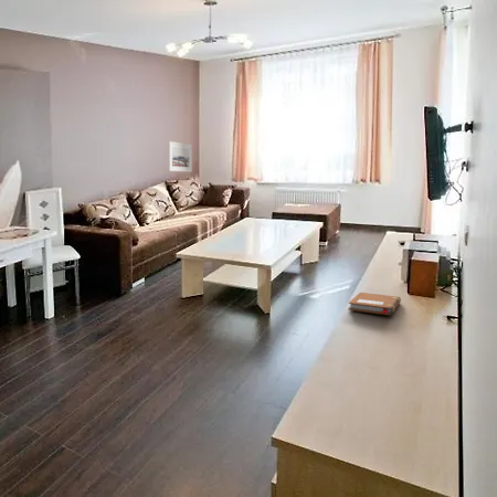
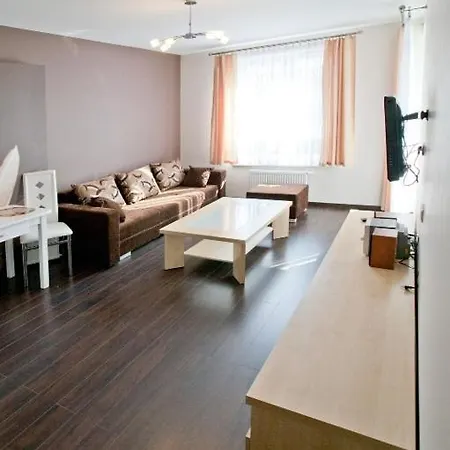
- notebook [347,292,402,316]
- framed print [167,140,193,173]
